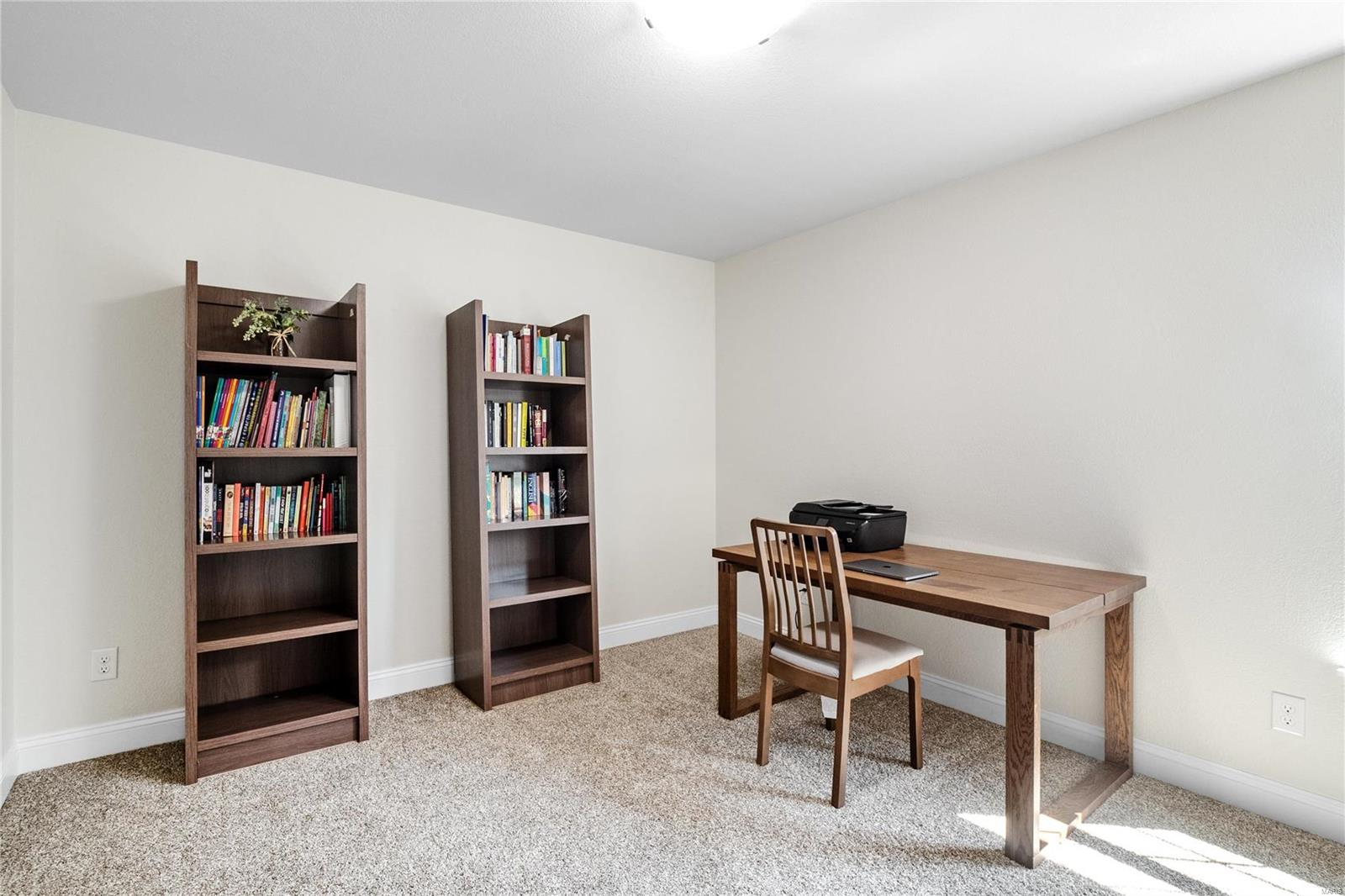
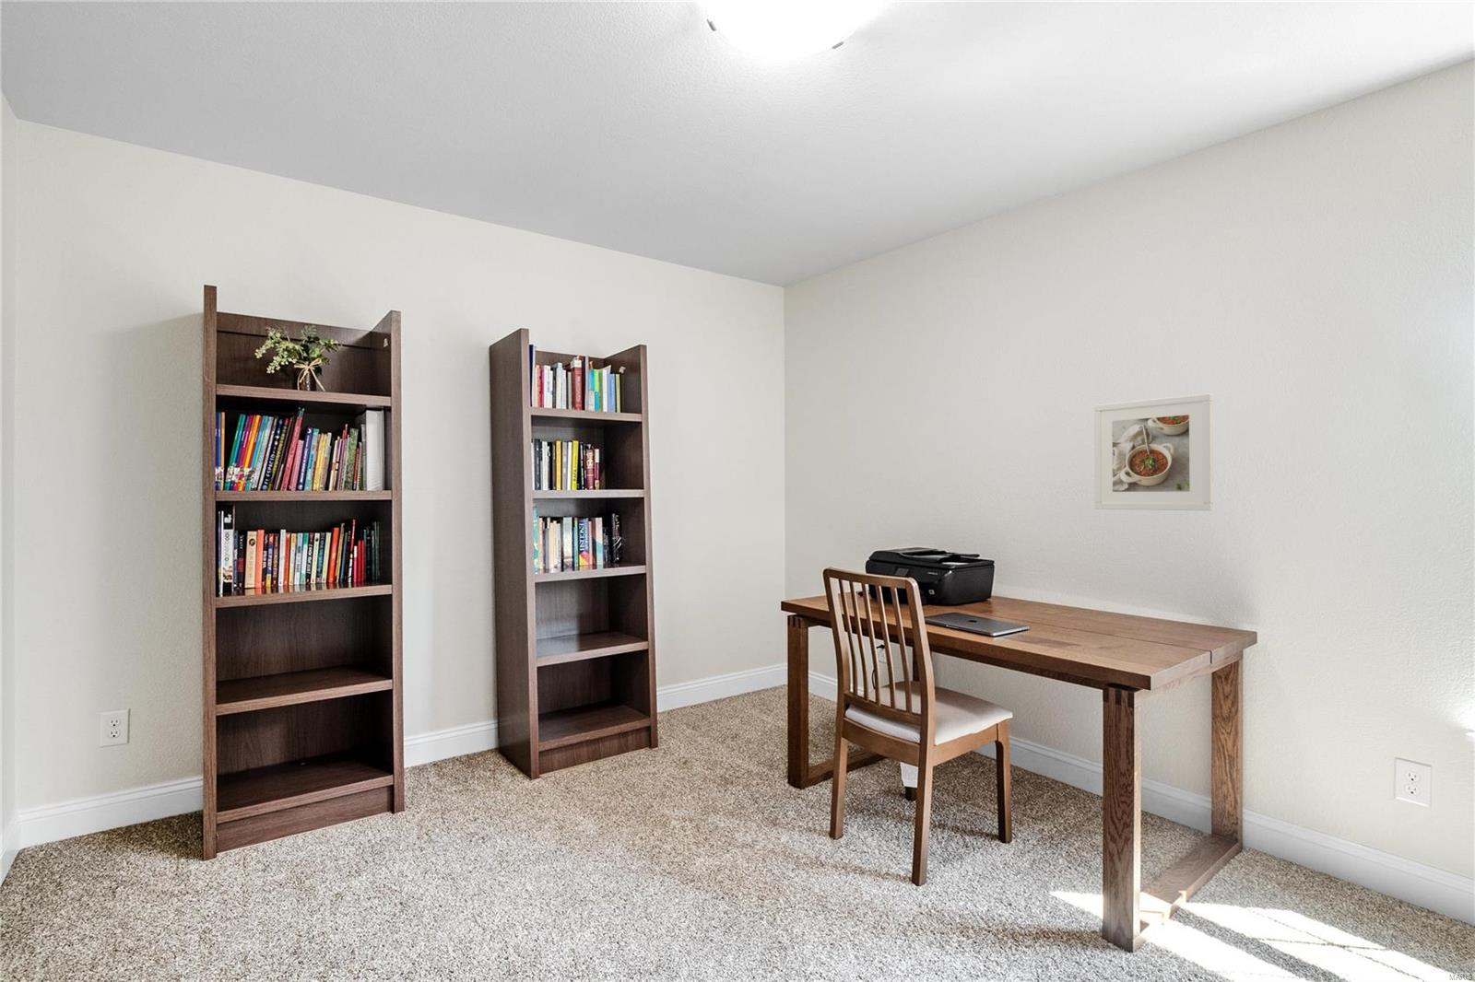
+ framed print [1093,392,1214,511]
